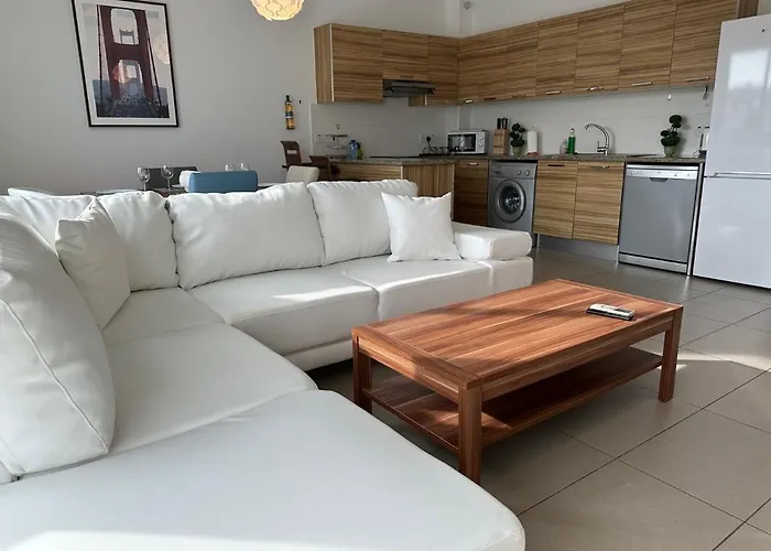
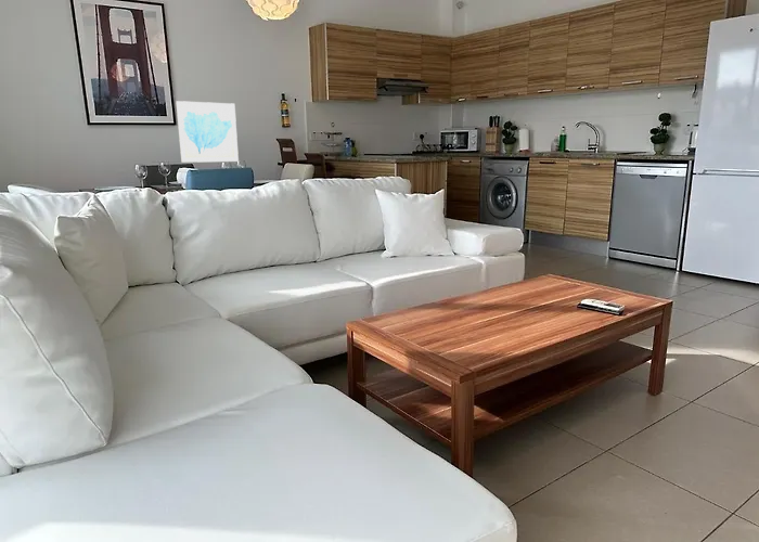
+ wall art [175,100,240,164]
